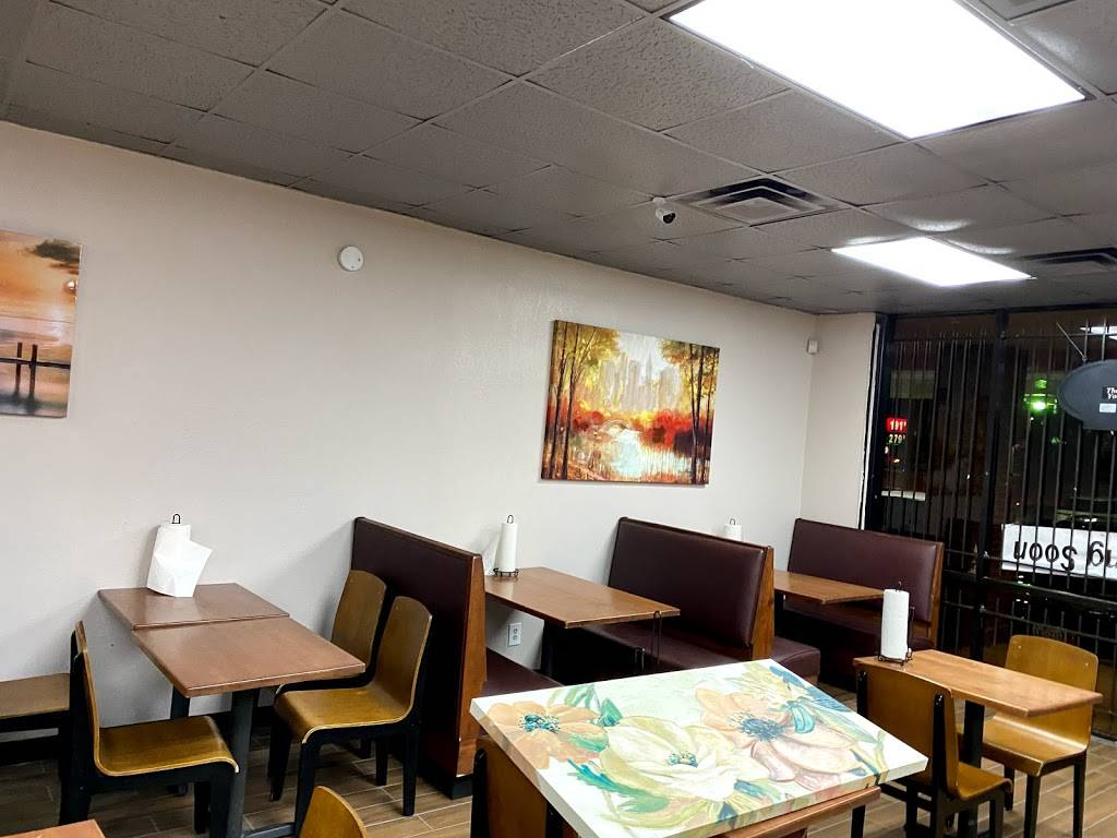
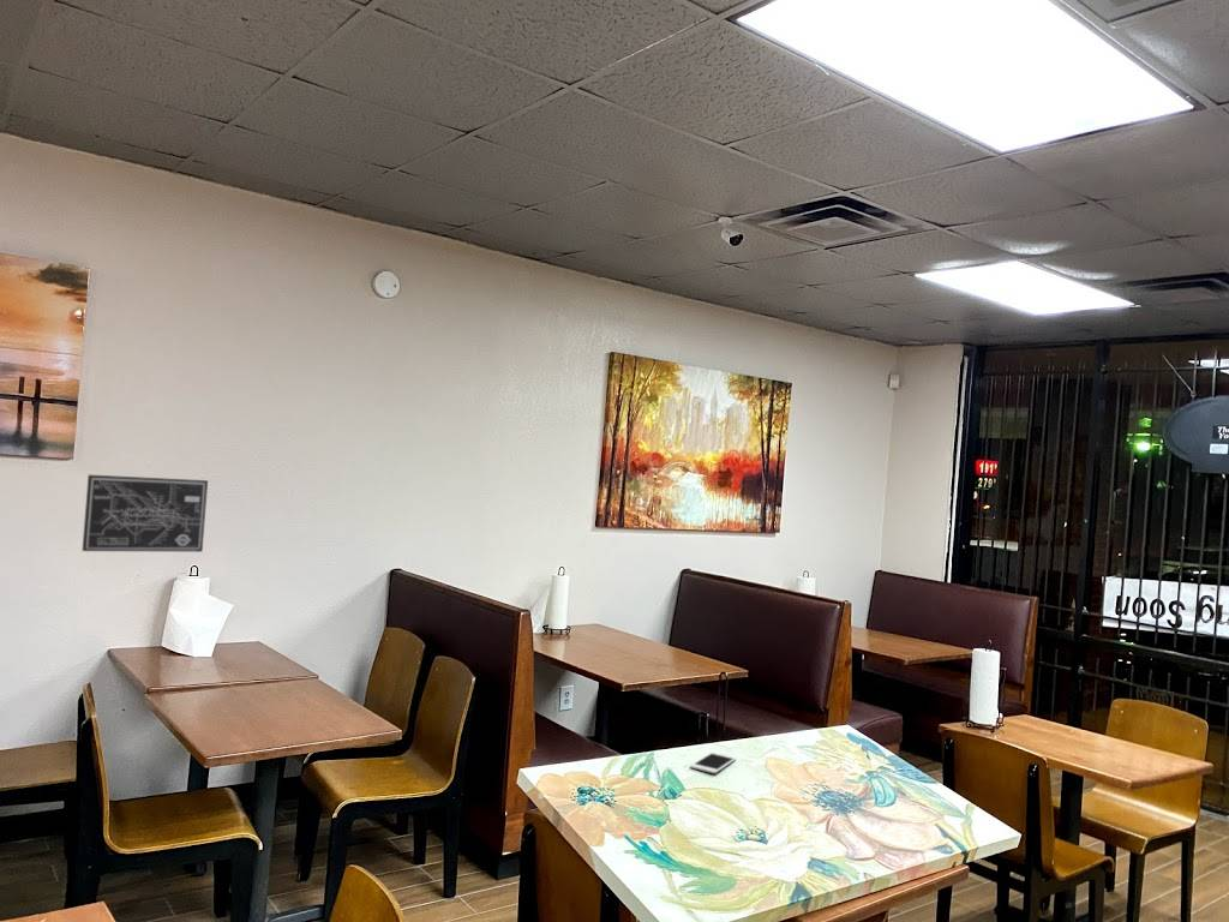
+ cell phone [689,752,737,774]
+ wall art [82,474,209,553]
